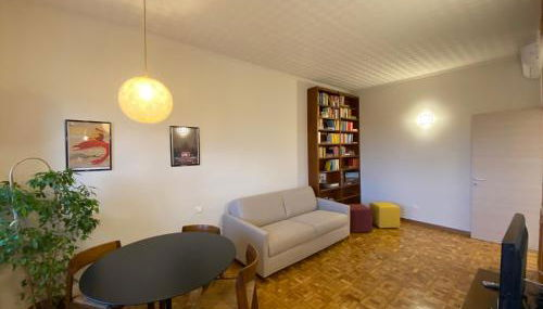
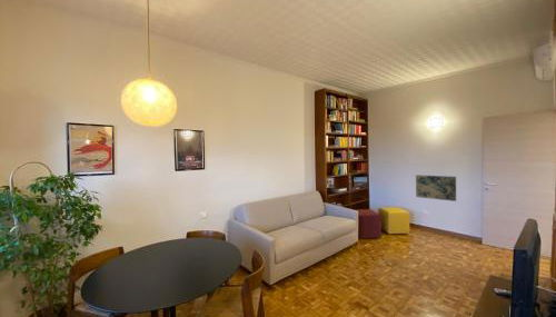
+ wall art [415,174,457,202]
